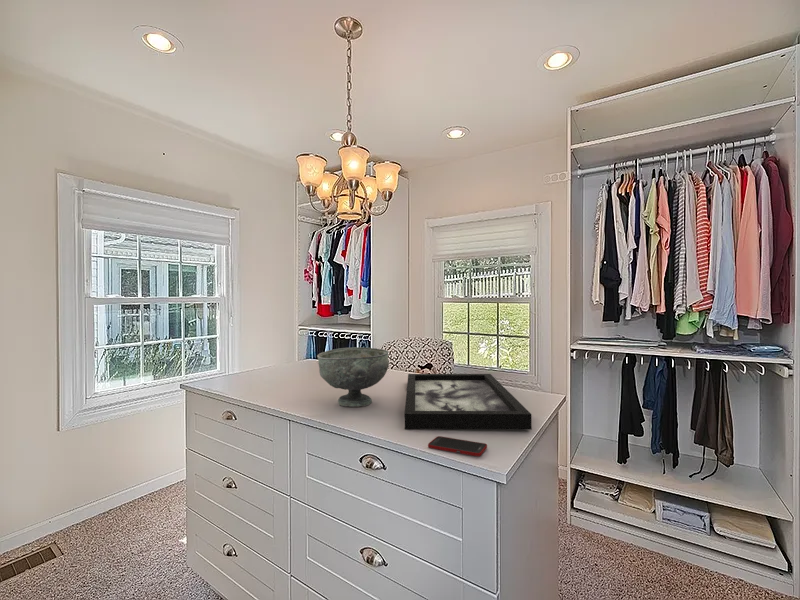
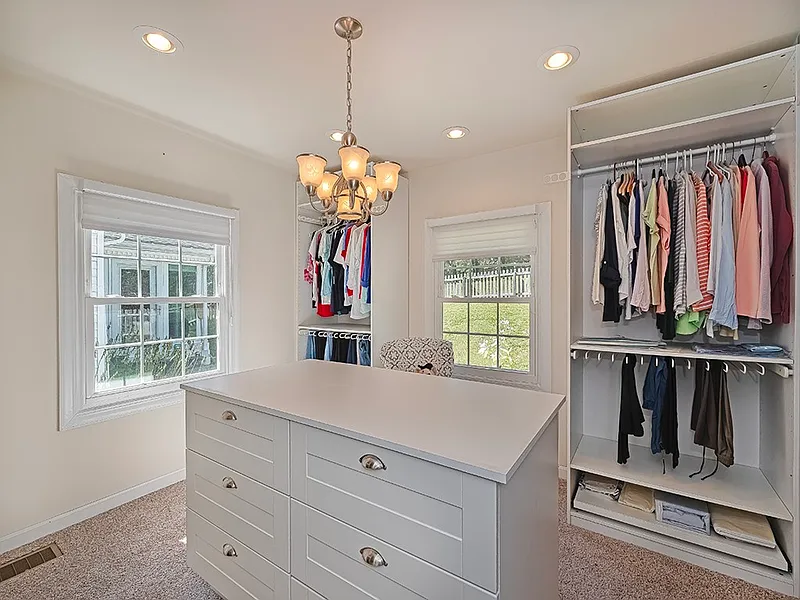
- cell phone [427,435,488,457]
- picture frame [404,373,533,431]
- decorative bowl [316,346,390,407]
